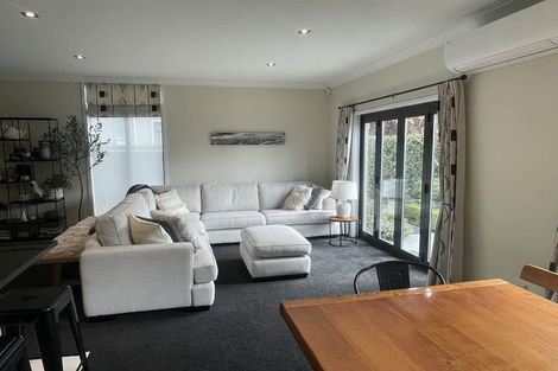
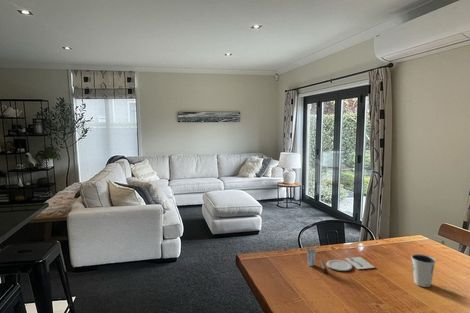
+ placemat [306,249,376,274]
+ dixie cup [410,253,437,288]
